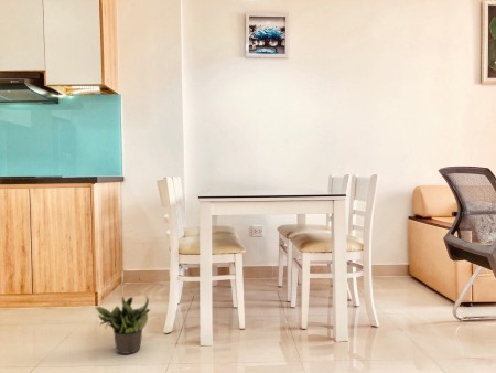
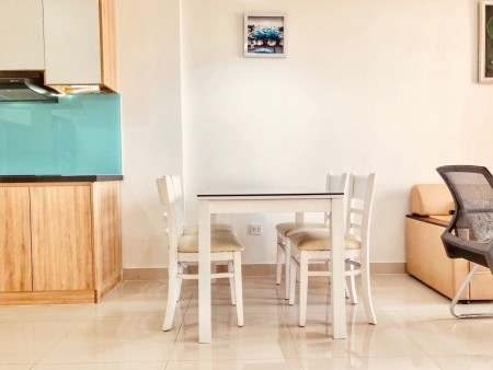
- potted plant [95,295,151,355]
